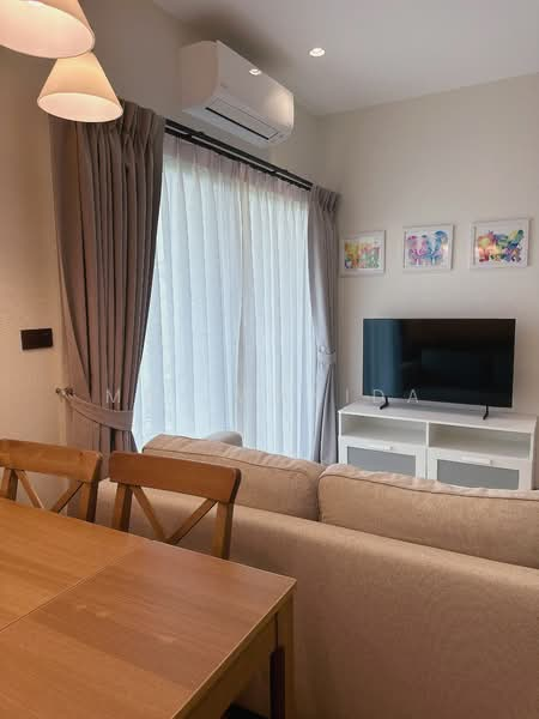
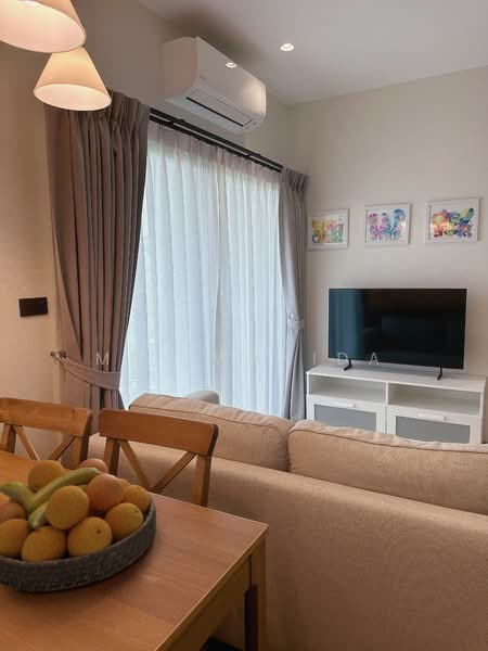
+ fruit bowl [0,458,157,592]
